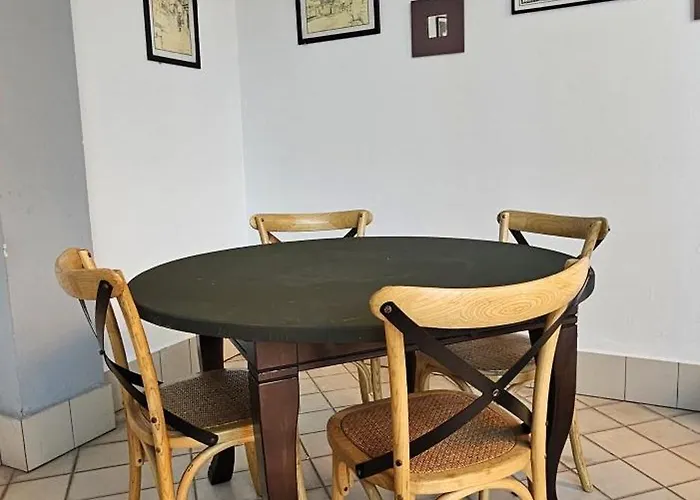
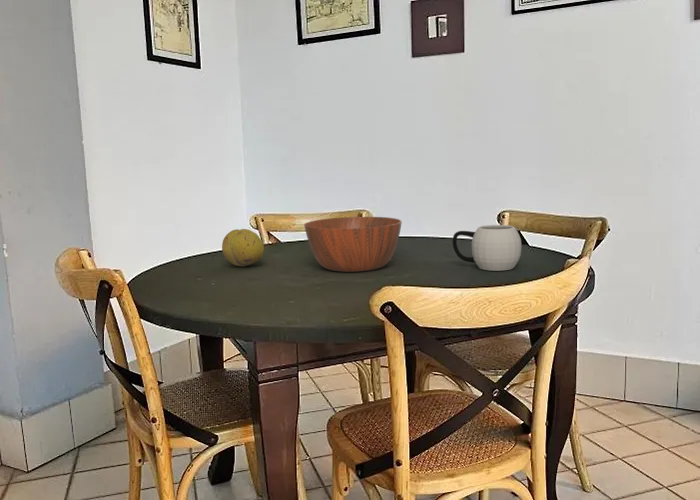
+ fruit [221,228,265,267]
+ bowl [303,216,403,273]
+ mug [452,224,522,272]
